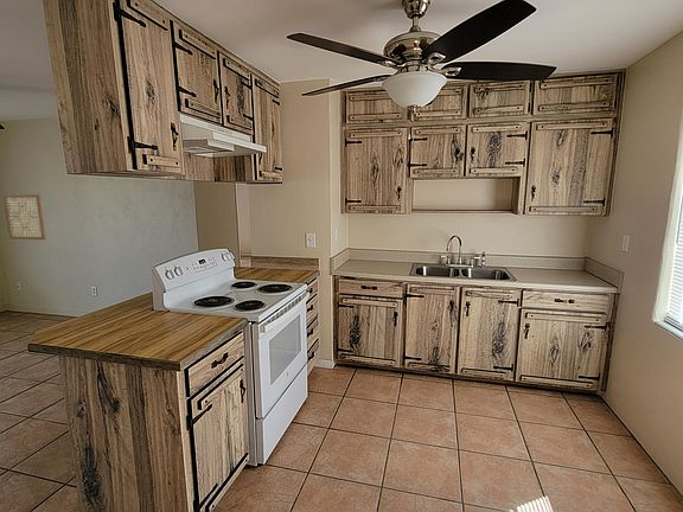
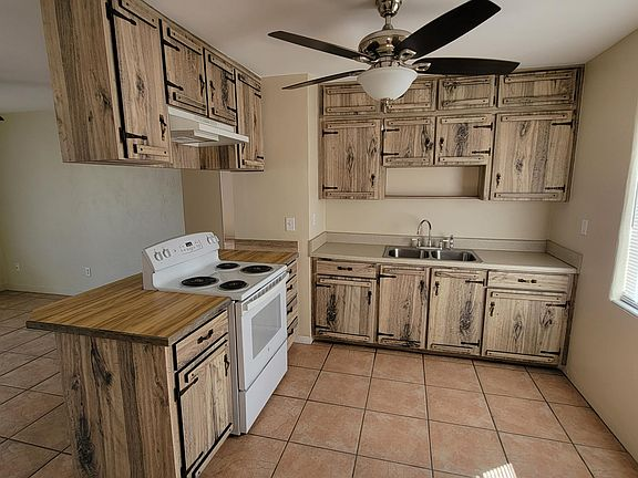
- wall art [1,192,46,241]
